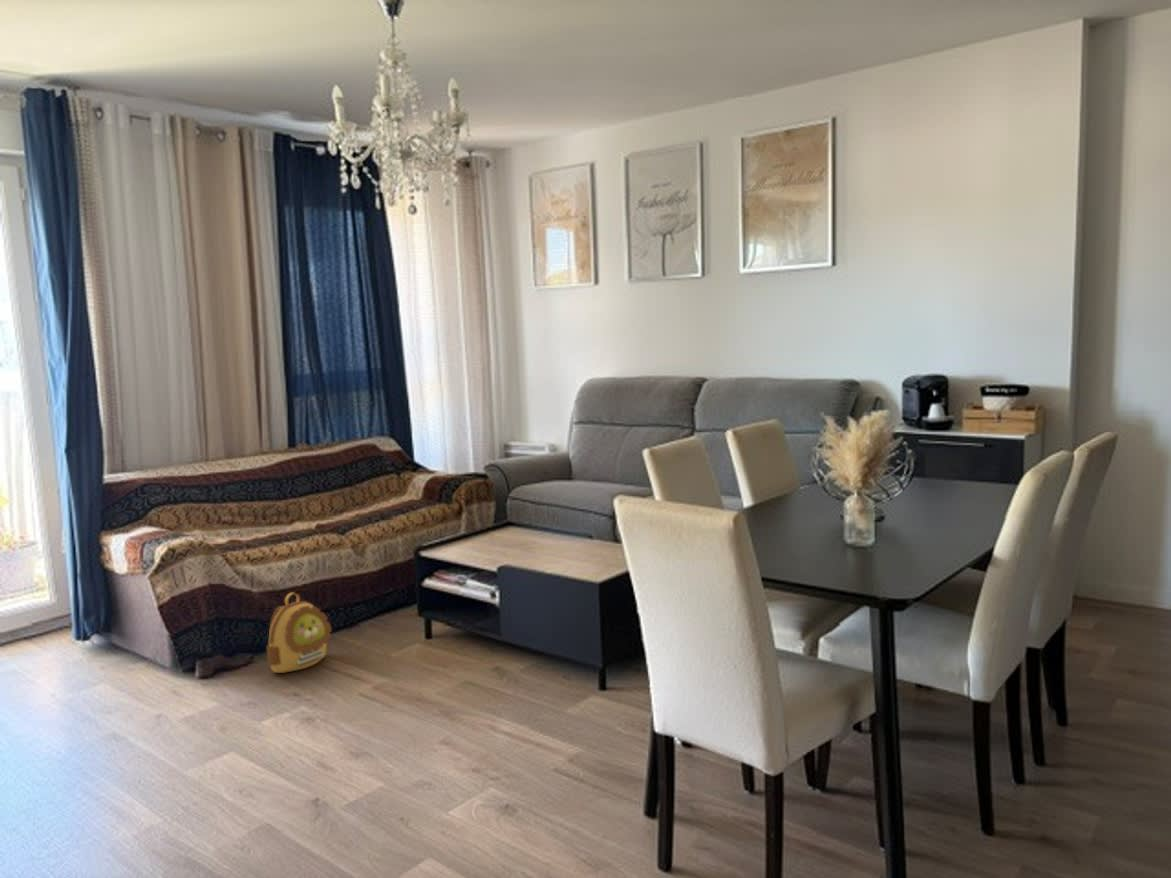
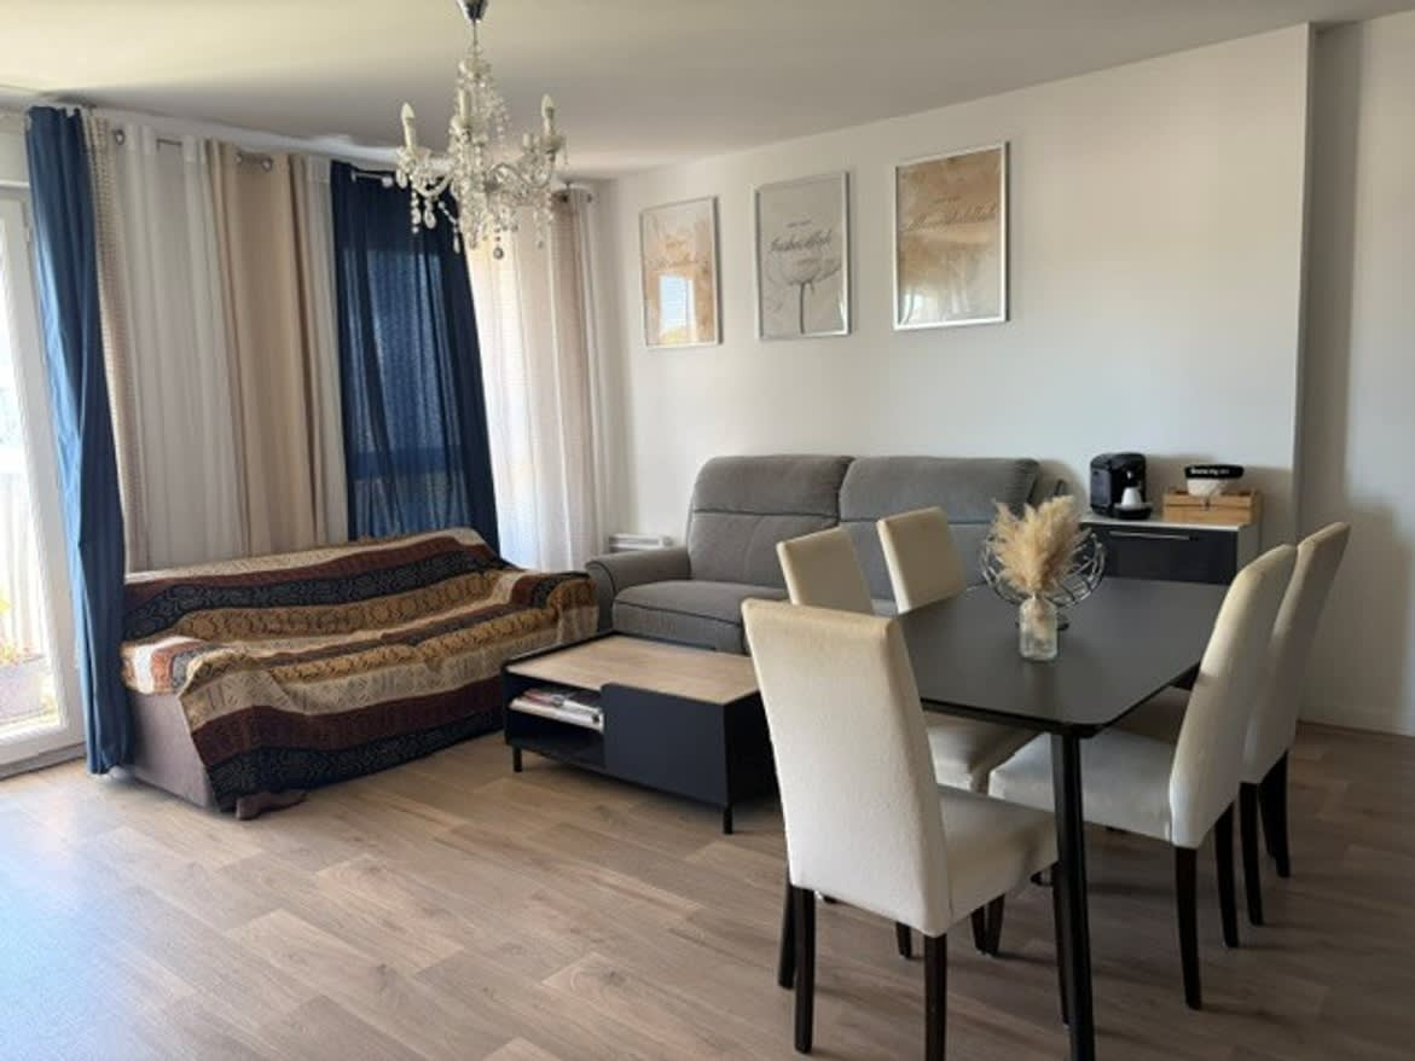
- backpack [266,591,333,674]
